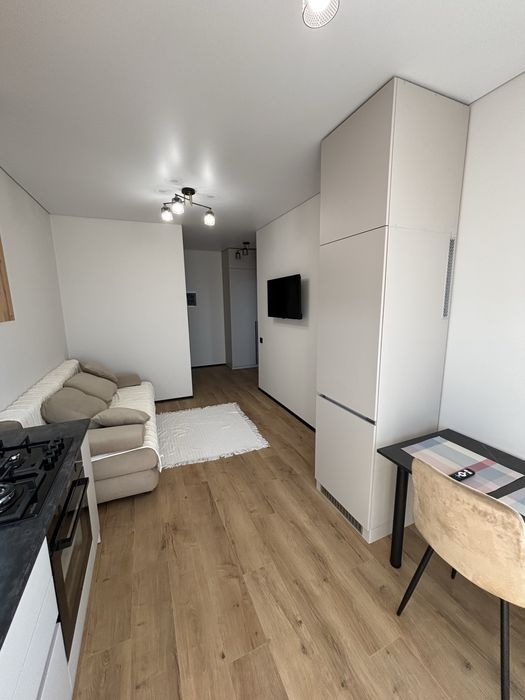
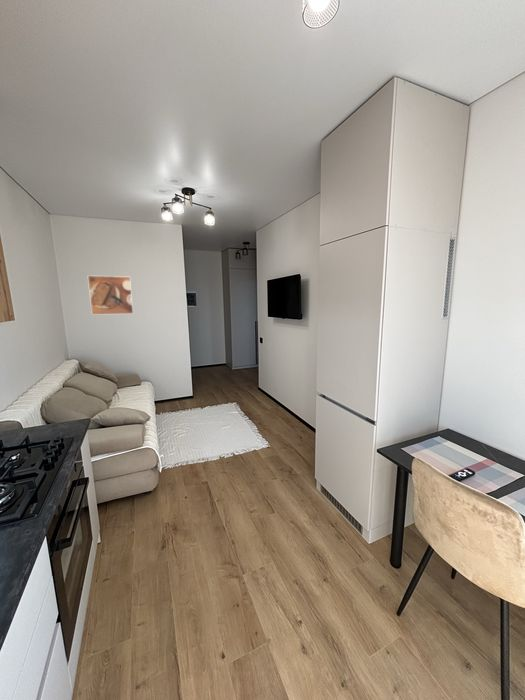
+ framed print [87,275,134,316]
